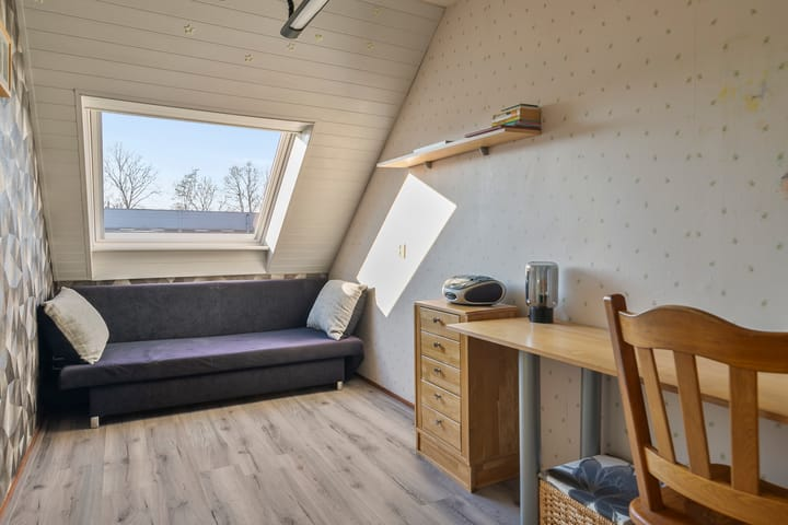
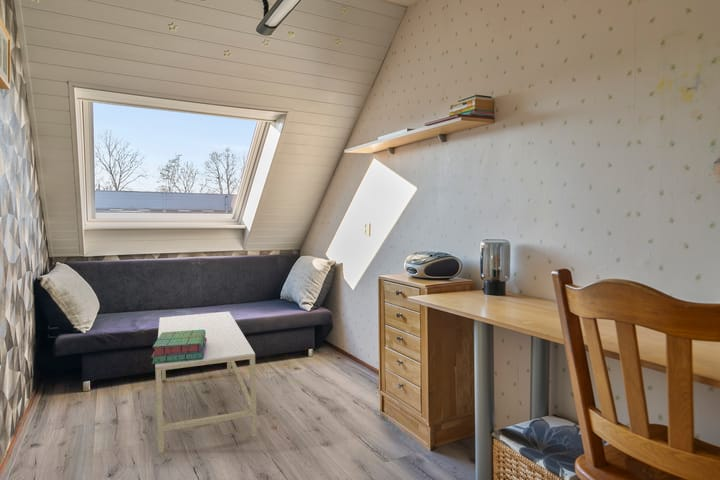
+ stack of books [151,330,207,365]
+ coffee table [154,311,258,454]
